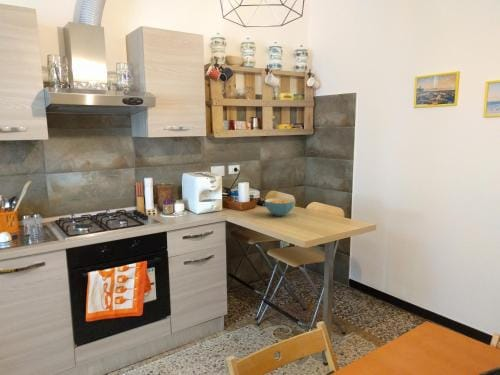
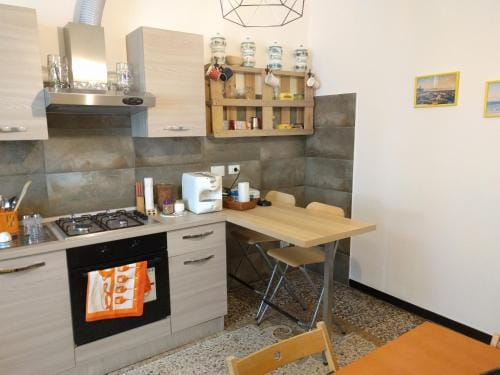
- cereal bowl [264,197,296,217]
